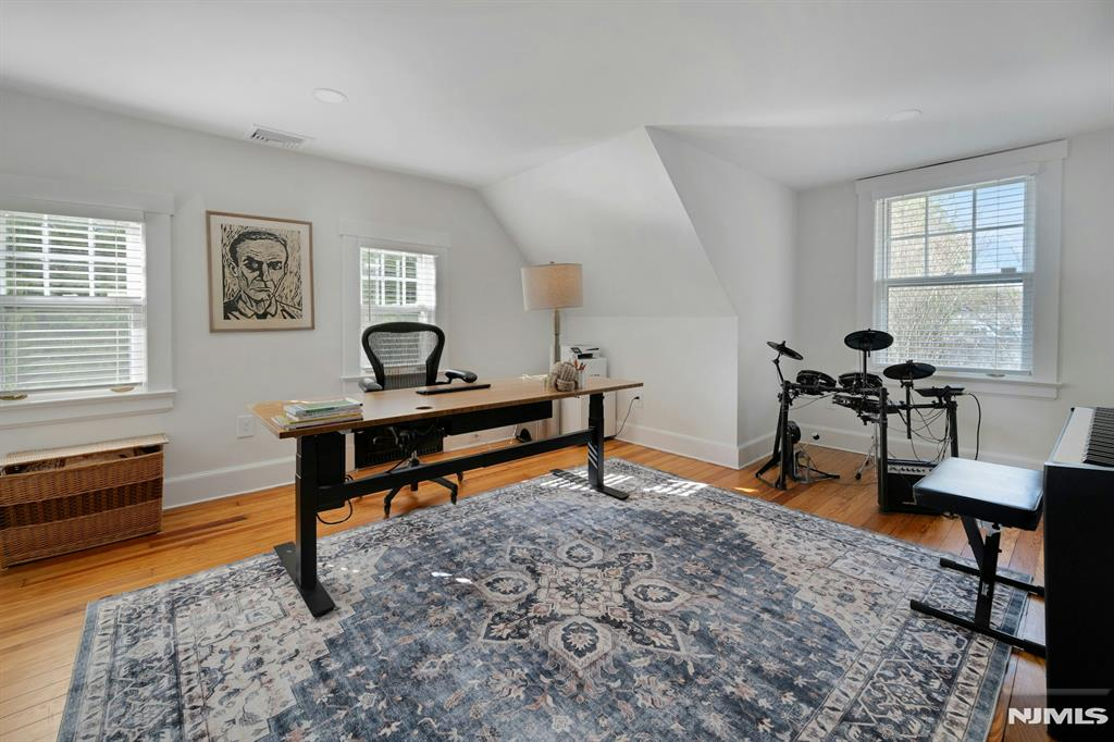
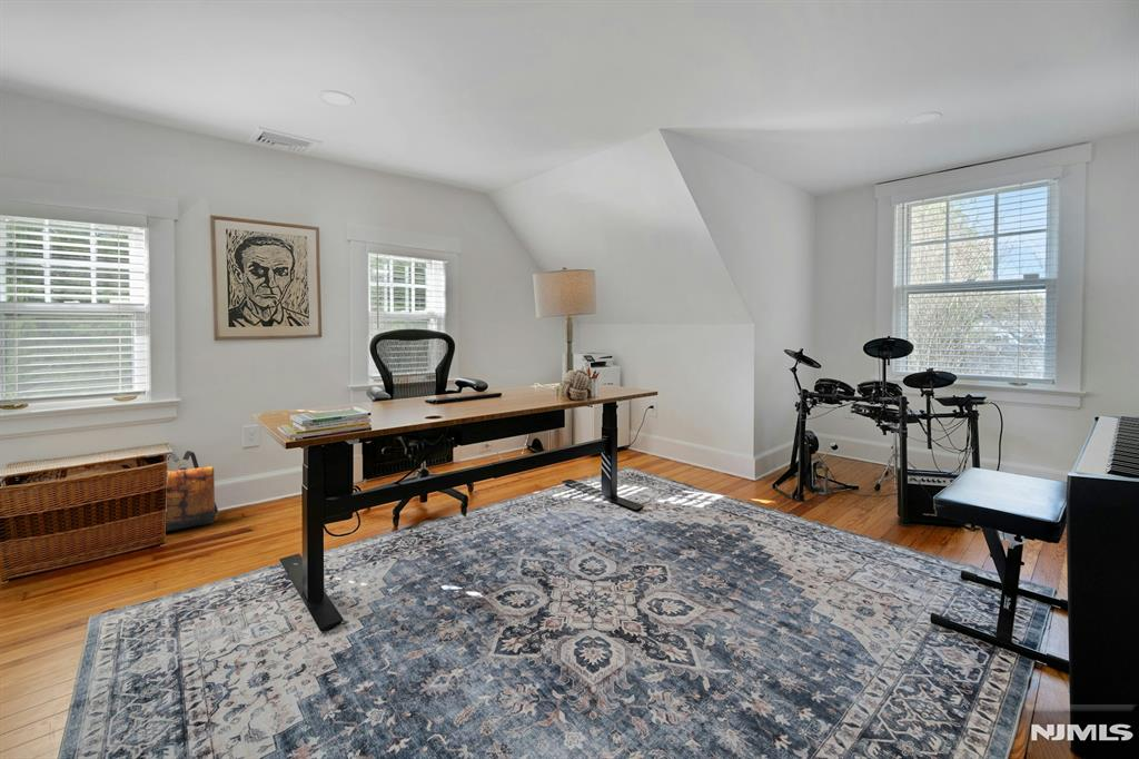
+ backpack [165,450,219,533]
